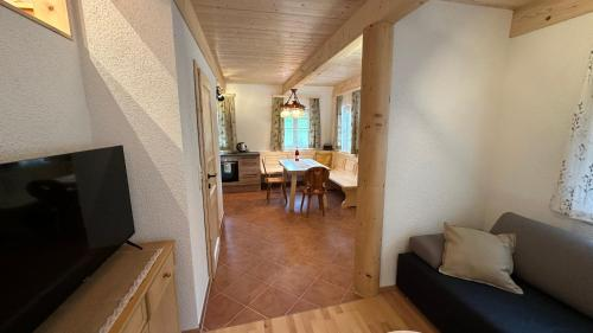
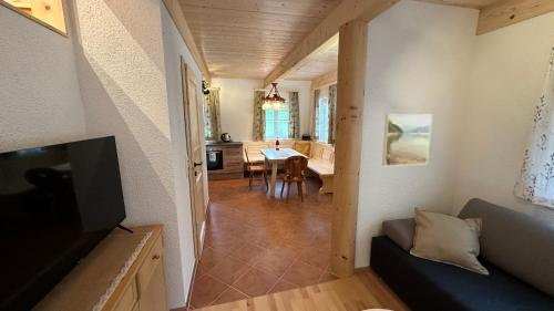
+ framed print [381,113,433,167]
